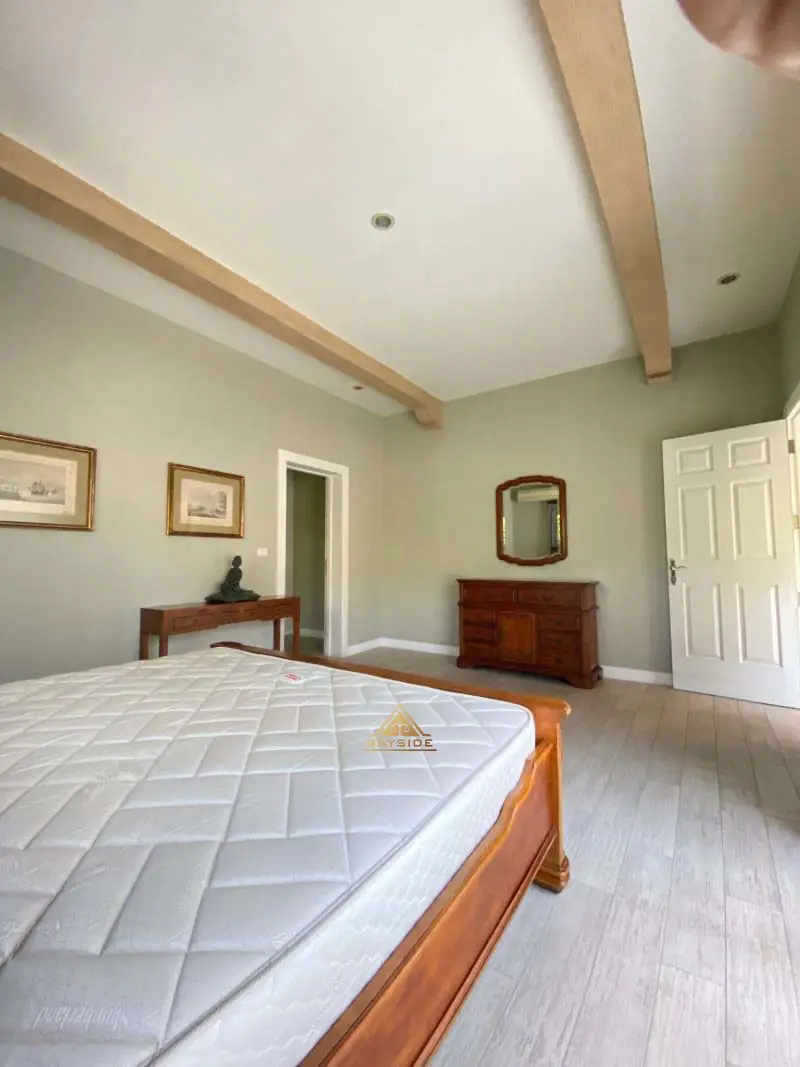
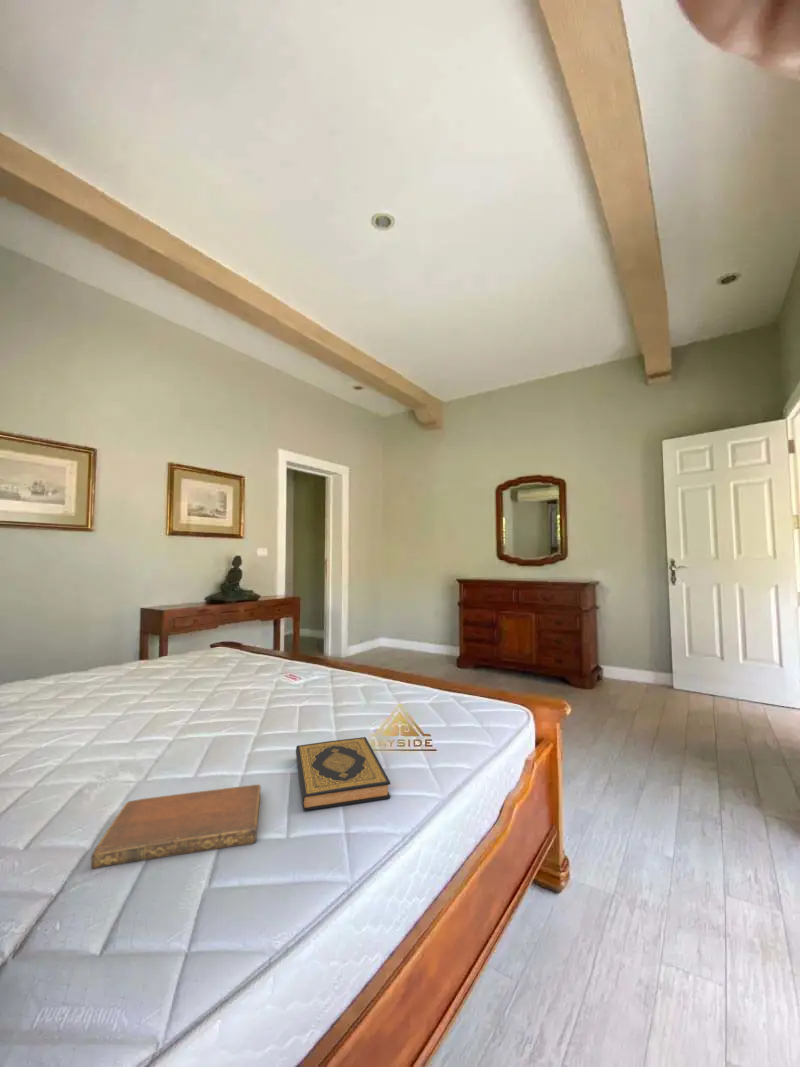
+ notebook [90,783,262,870]
+ hardback book [295,736,391,811]
